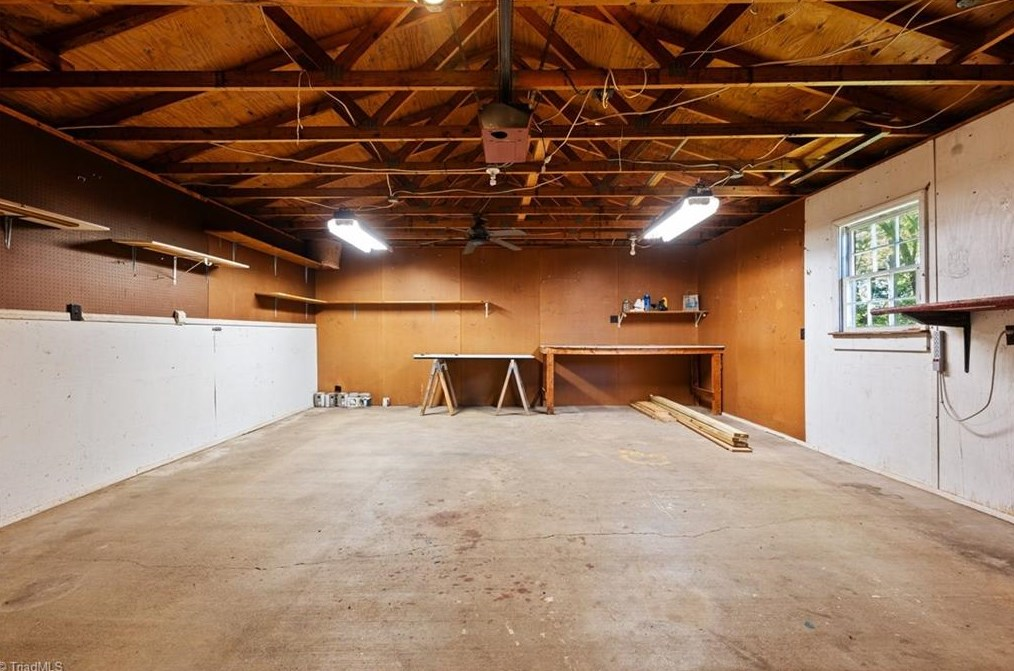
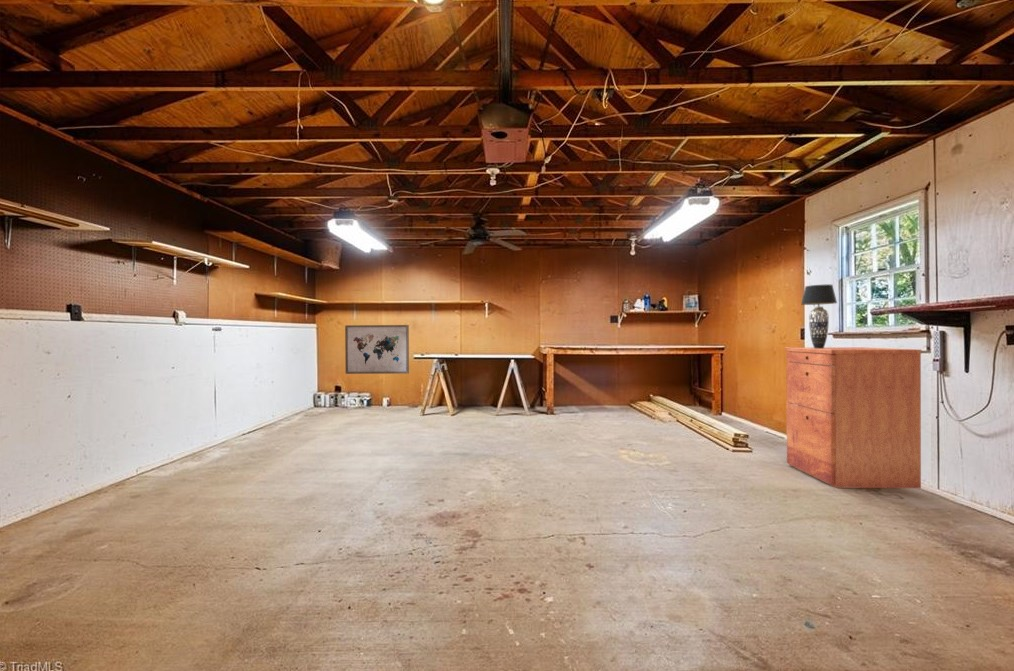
+ wall art [344,324,410,375]
+ filing cabinet [784,346,922,489]
+ table lamp [800,283,838,349]
